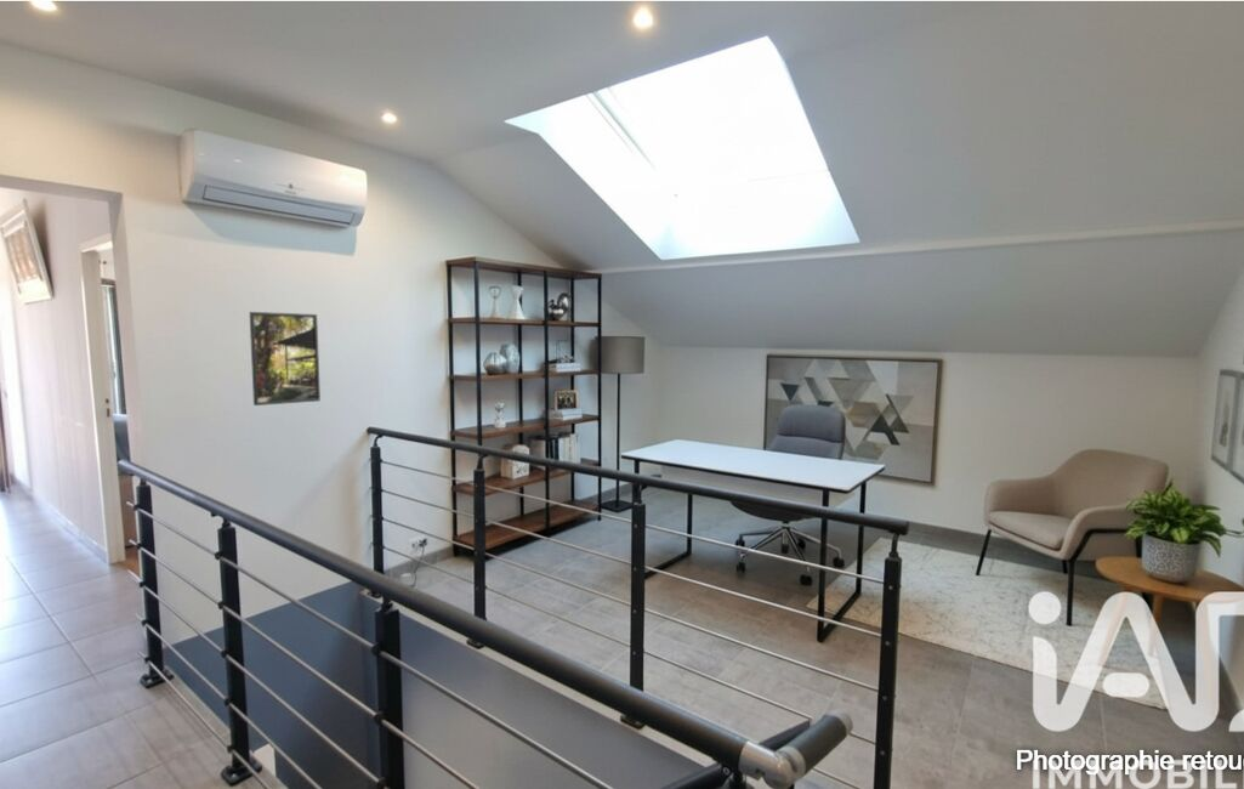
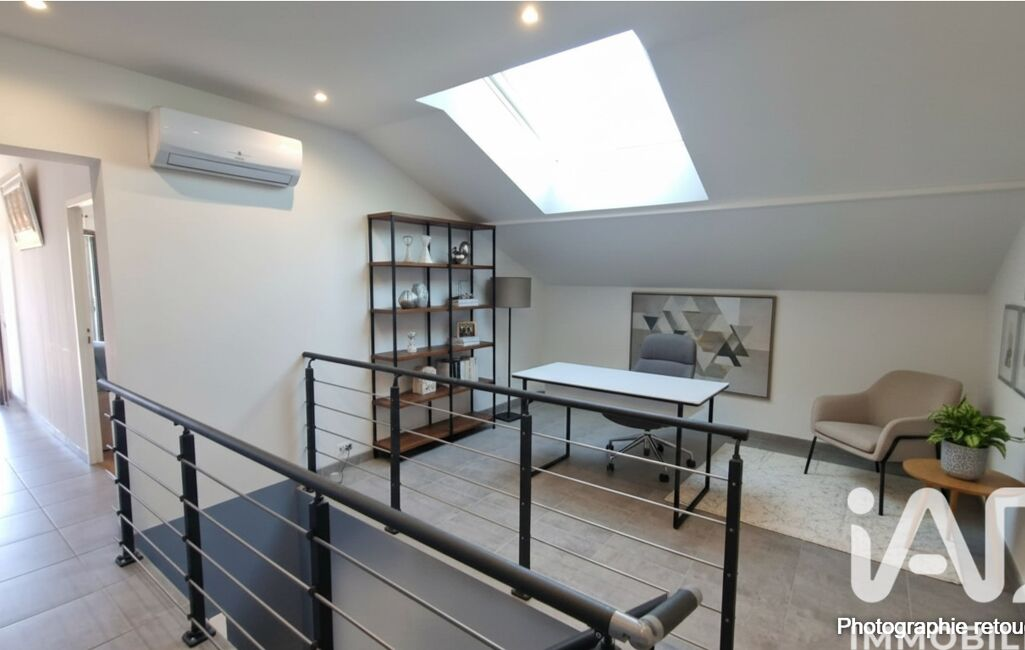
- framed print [249,311,322,407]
